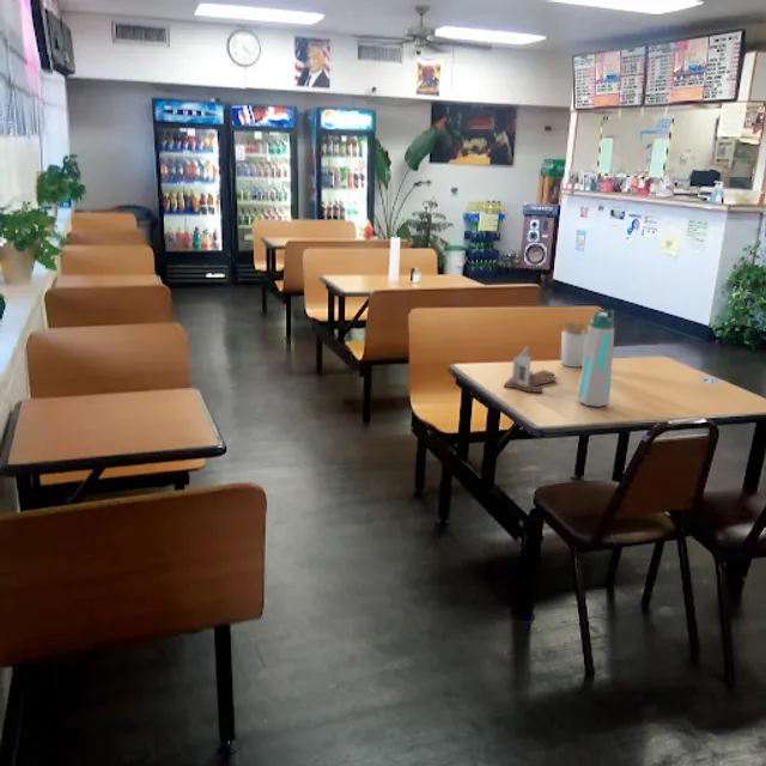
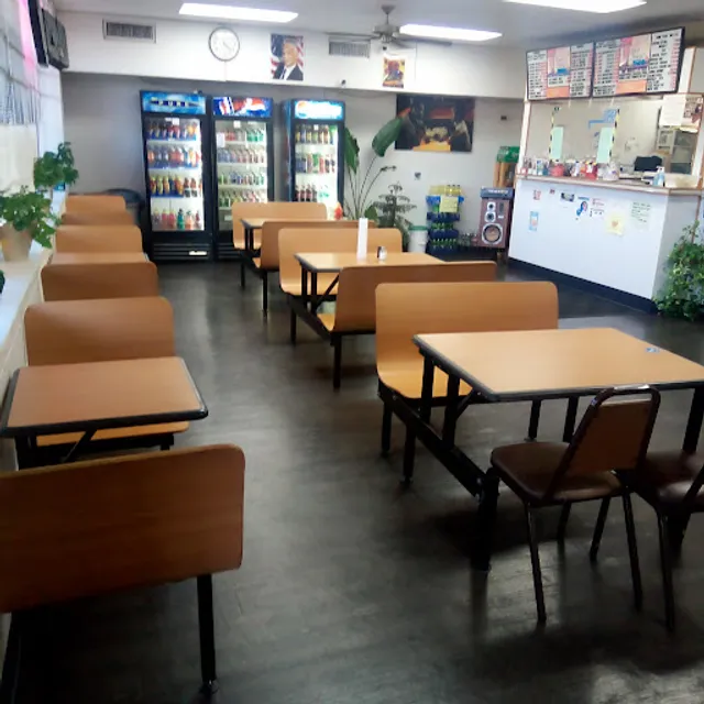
- water bottle [577,308,615,408]
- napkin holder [503,345,558,394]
- utensil holder [557,316,592,369]
